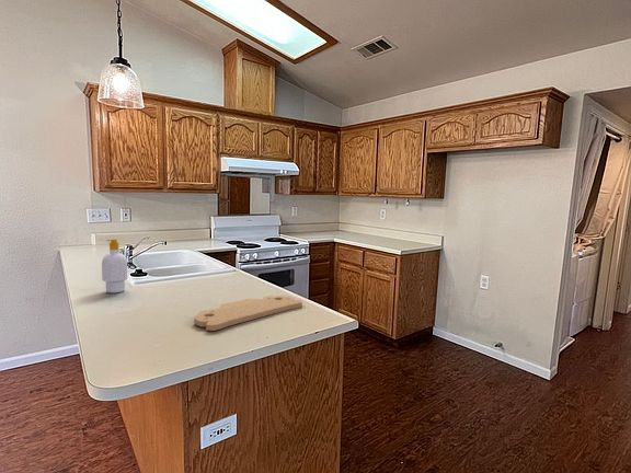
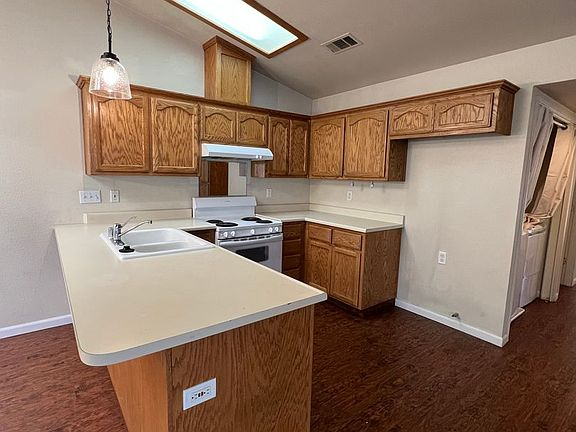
- cutting board [193,295,303,332]
- soap bottle [101,238,128,293]
